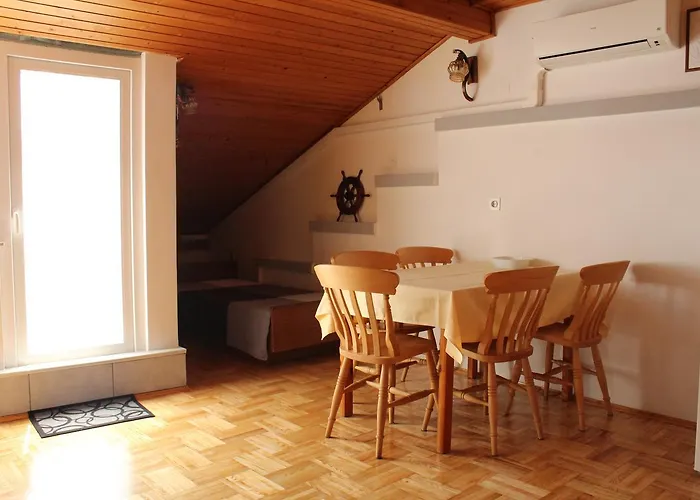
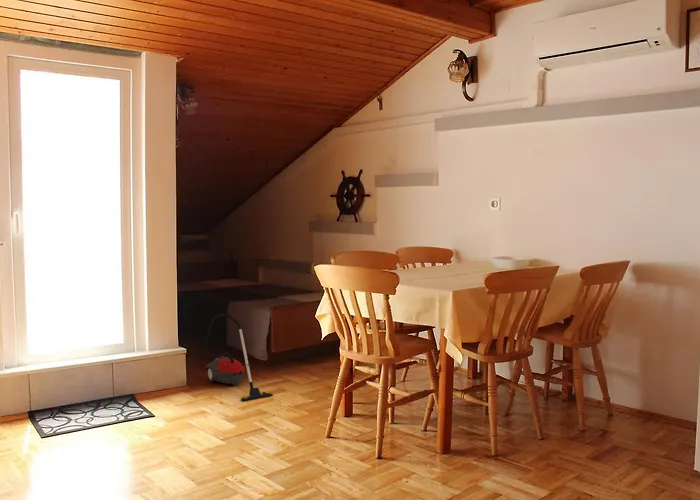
+ vacuum cleaner [203,313,274,402]
